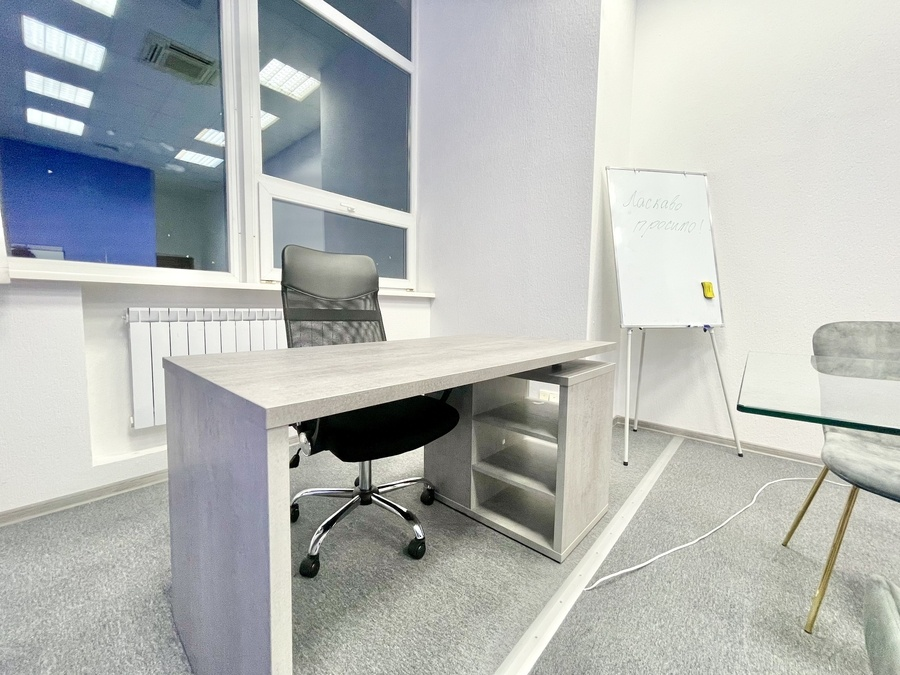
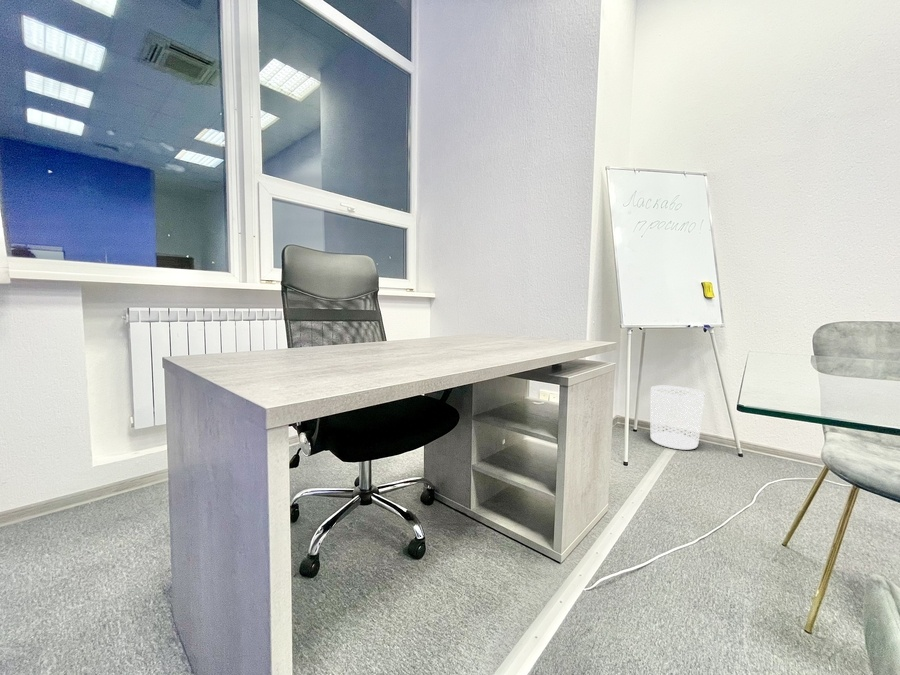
+ waste bin [649,385,705,450]
